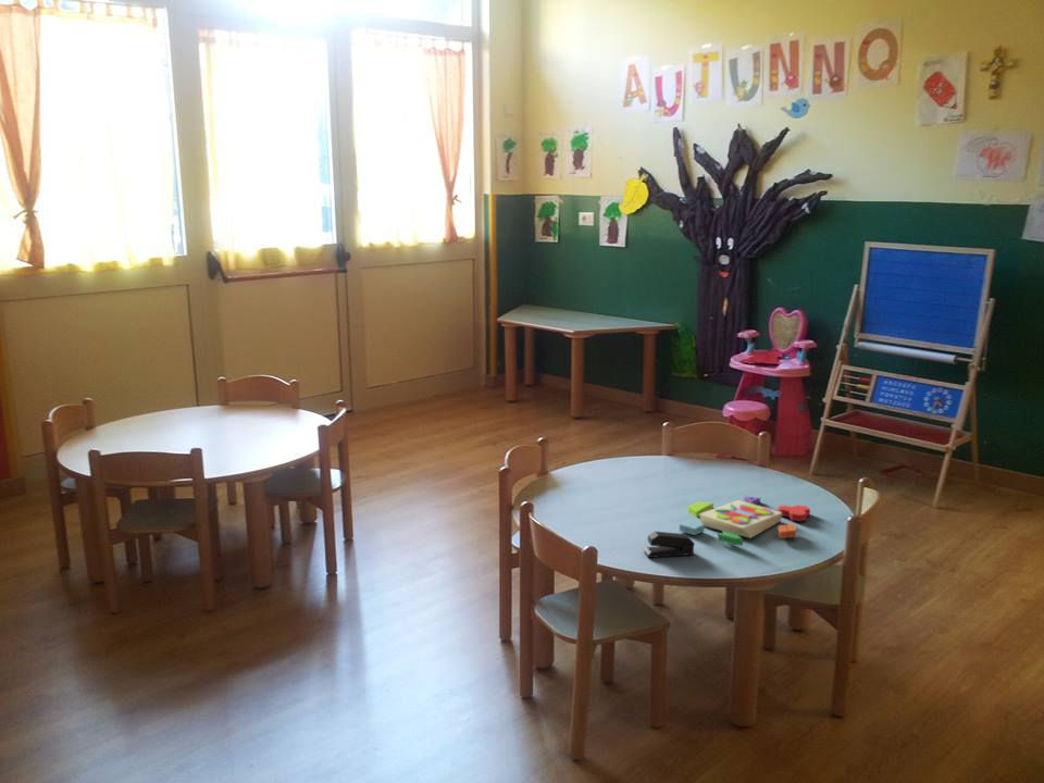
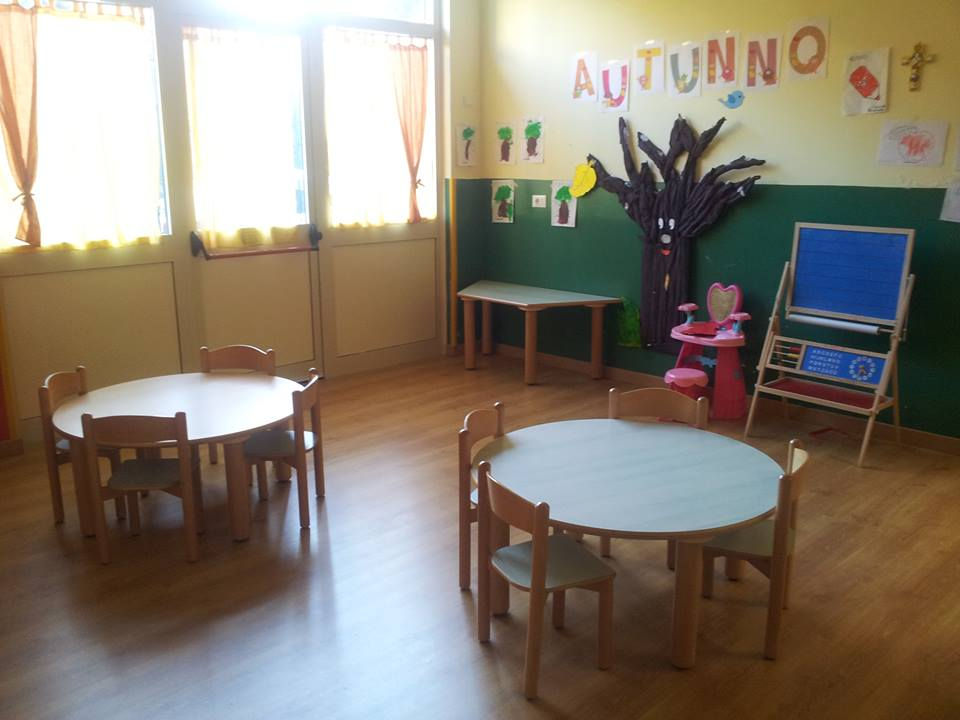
- pattern blocks set [679,495,811,547]
- stapler [643,531,696,559]
